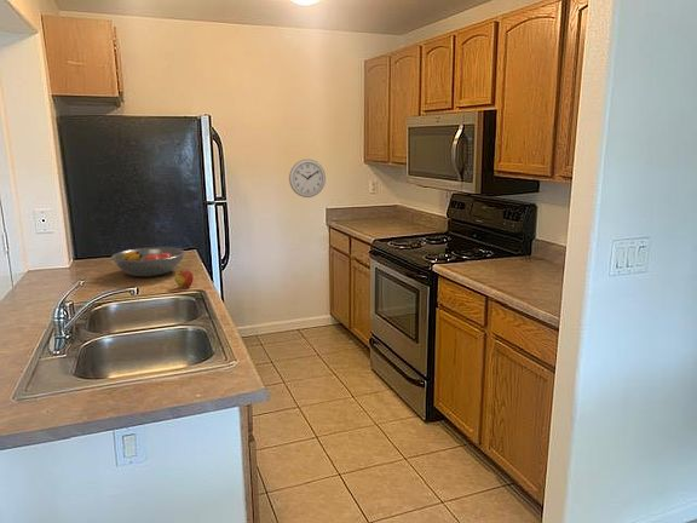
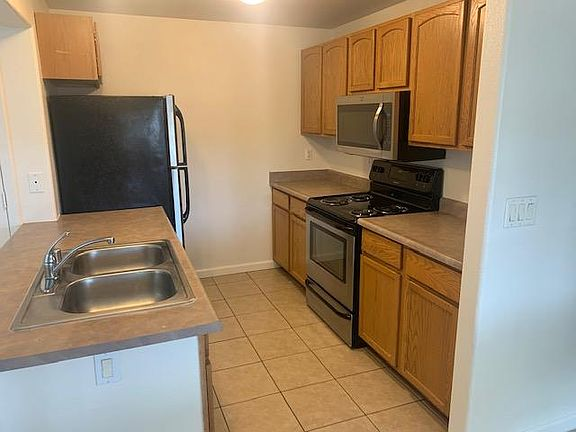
- wall clock [288,159,327,199]
- fruit bowl [110,246,186,277]
- apple [173,268,195,289]
